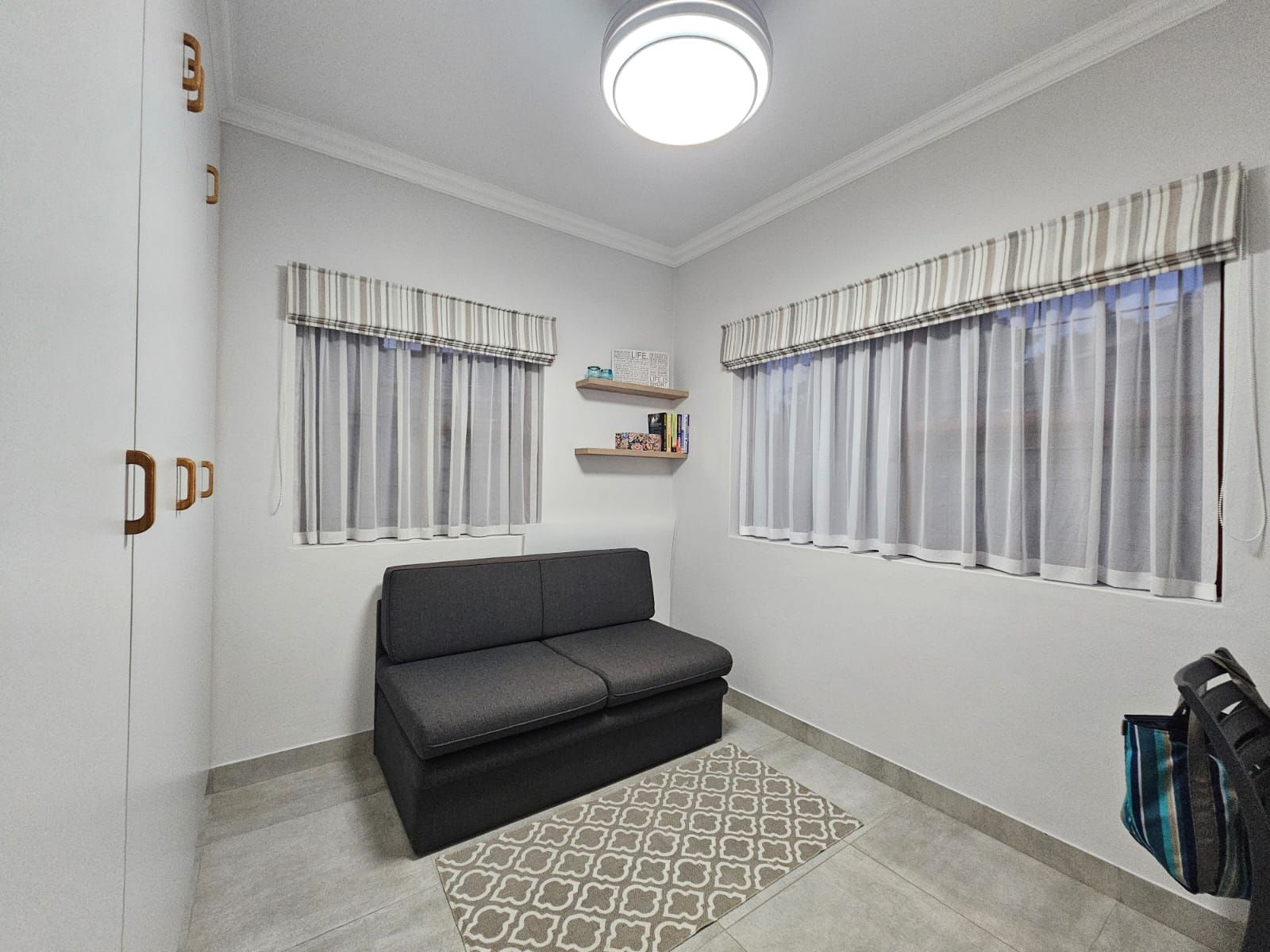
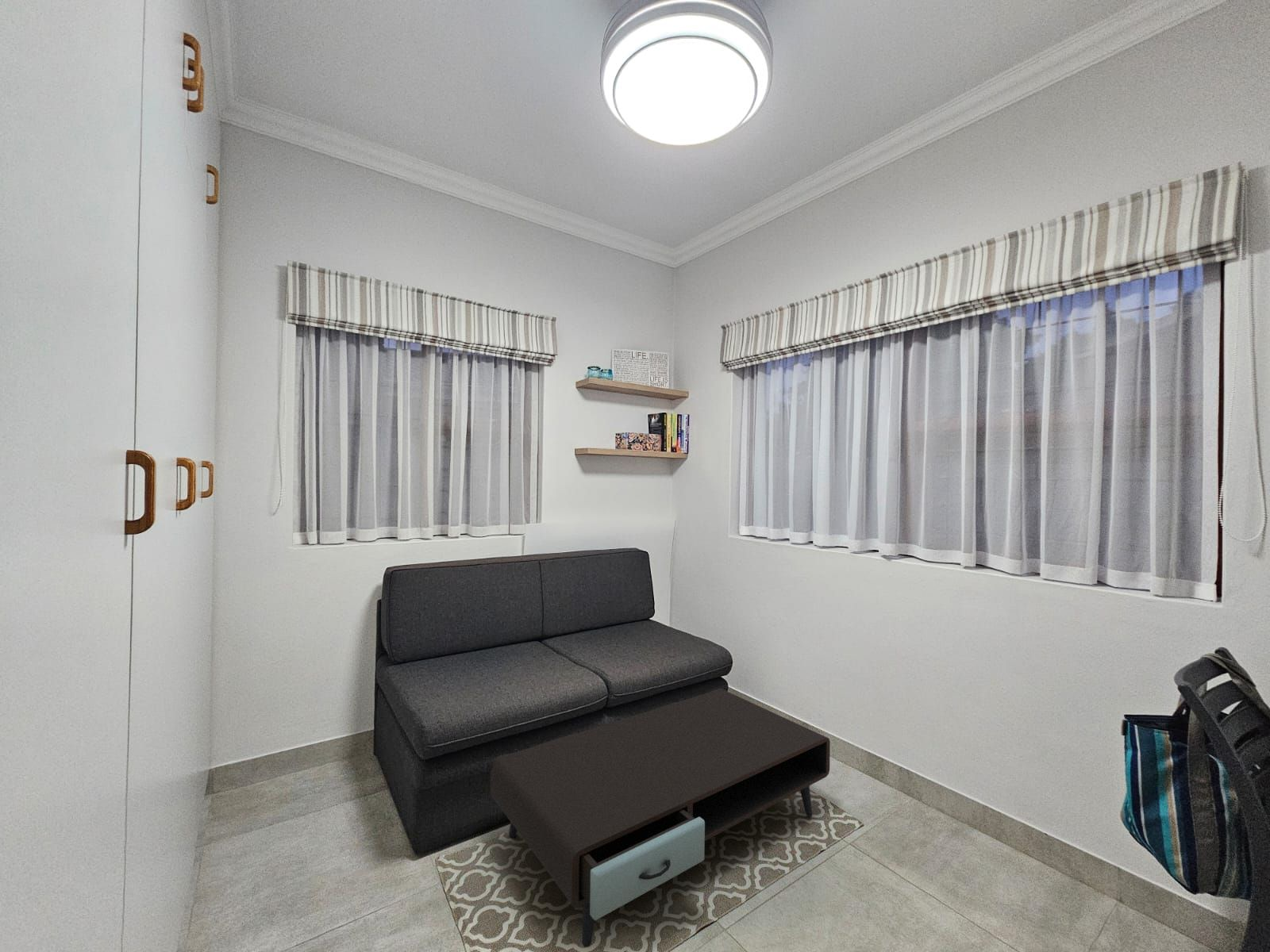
+ coffee table [490,688,831,948]
